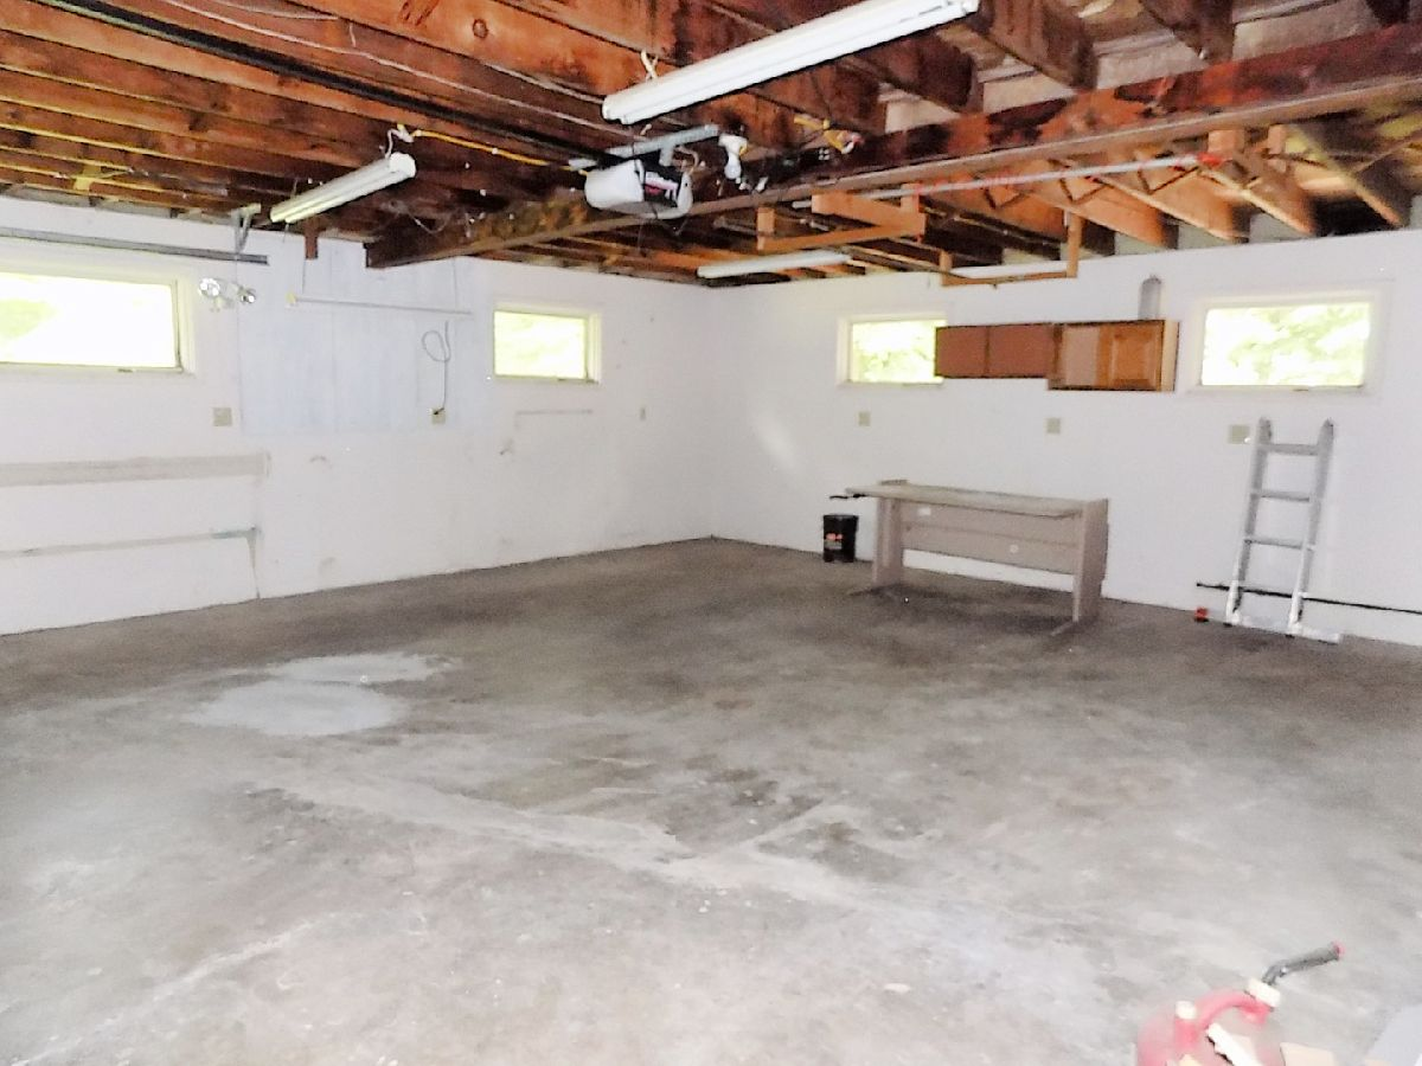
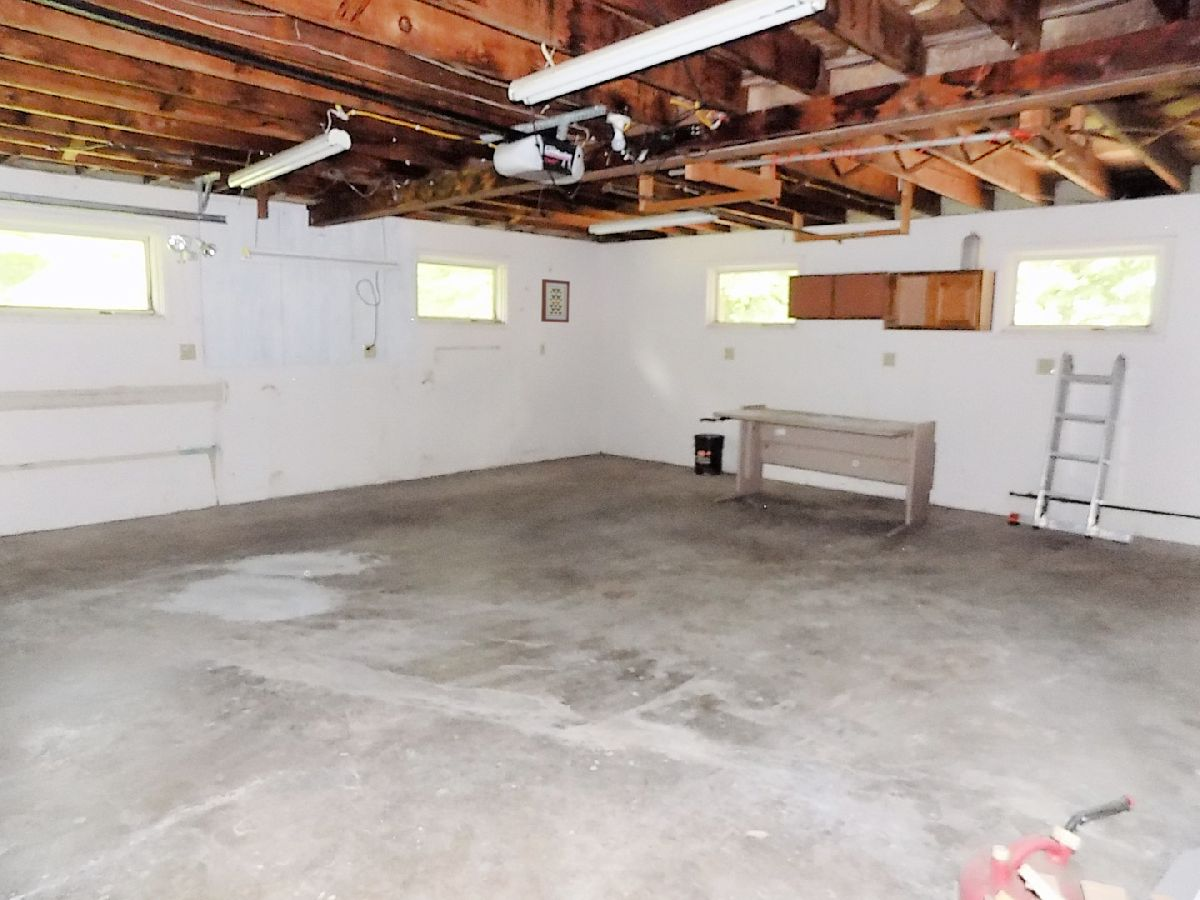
+ wall art [540,278,571,324]
